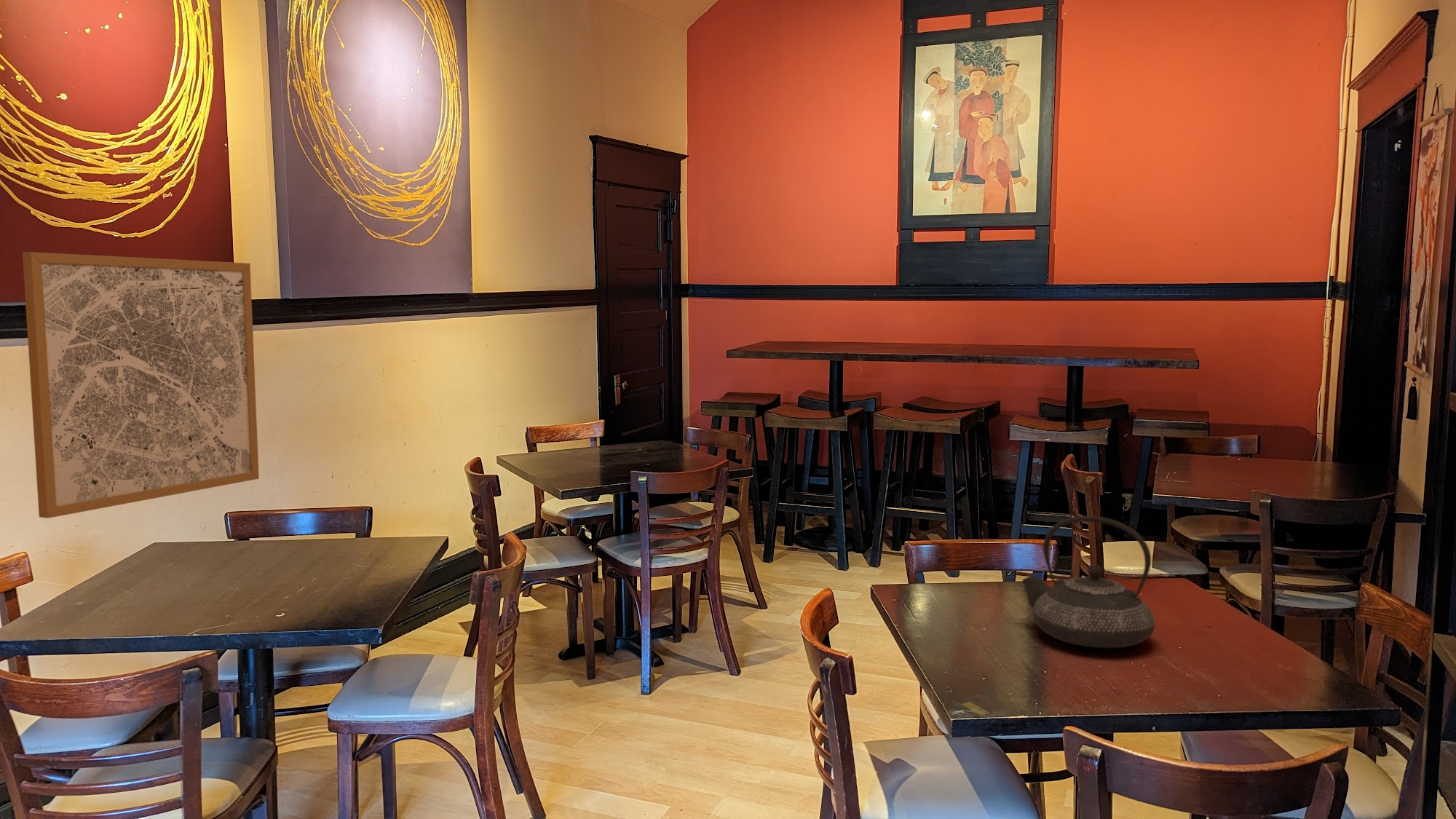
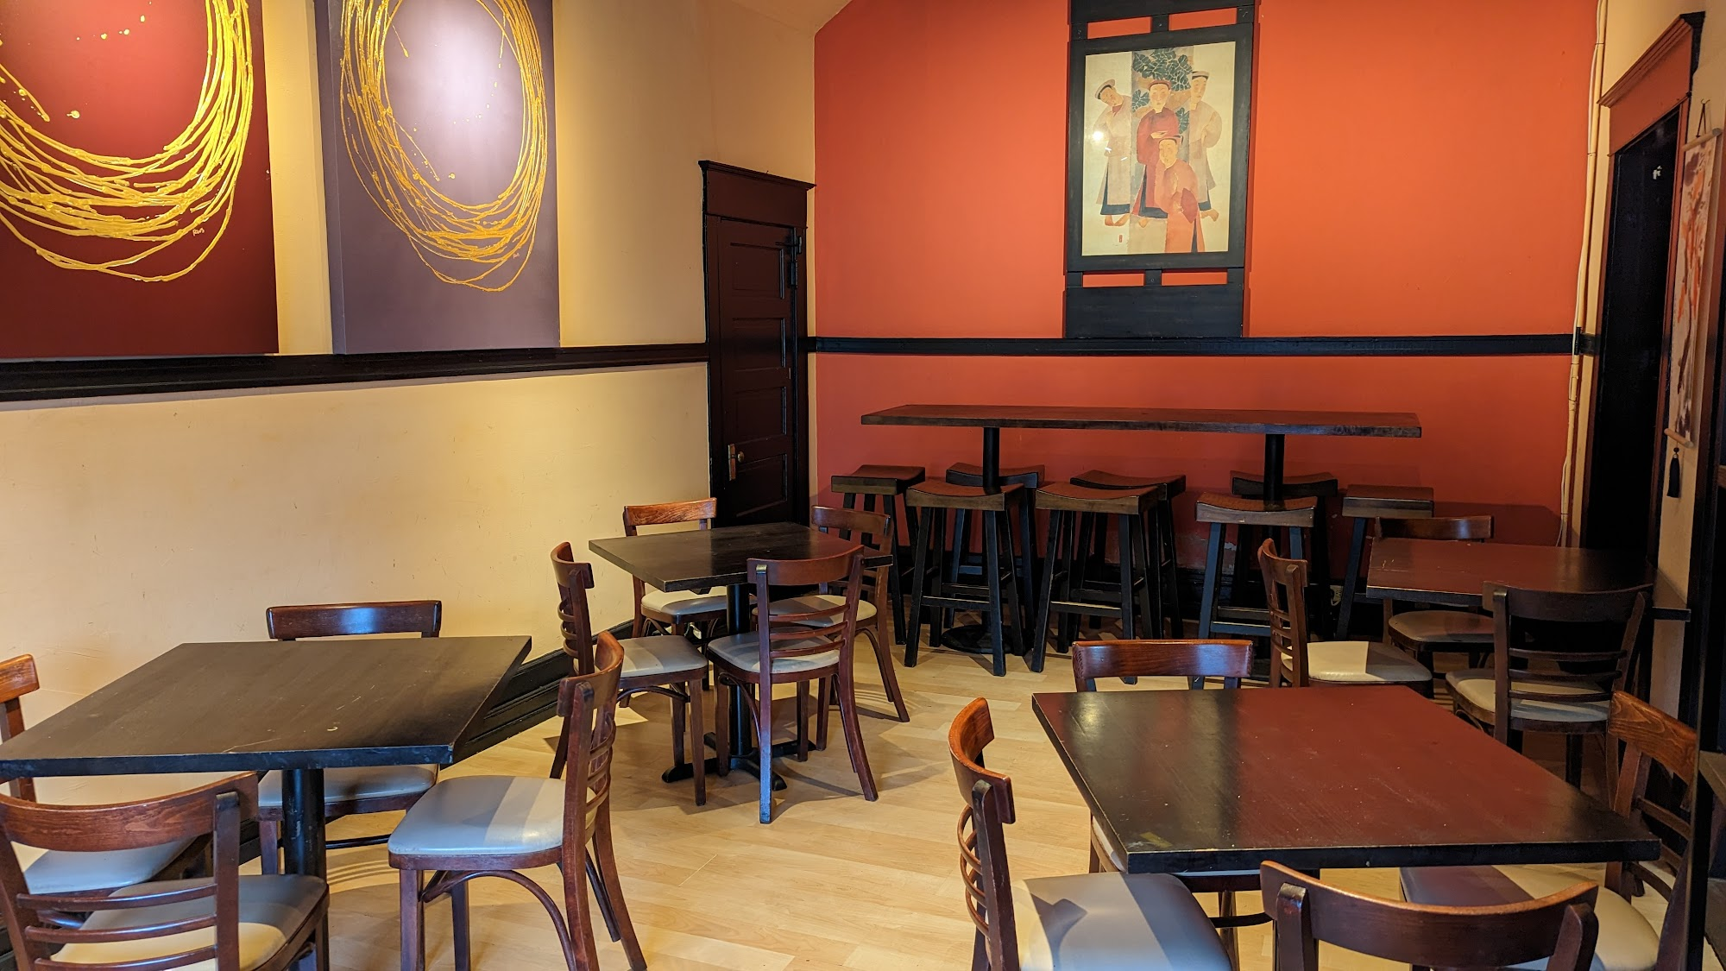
- teapot [1021,515,1156,649]
- wall art [22,251,260,519]
